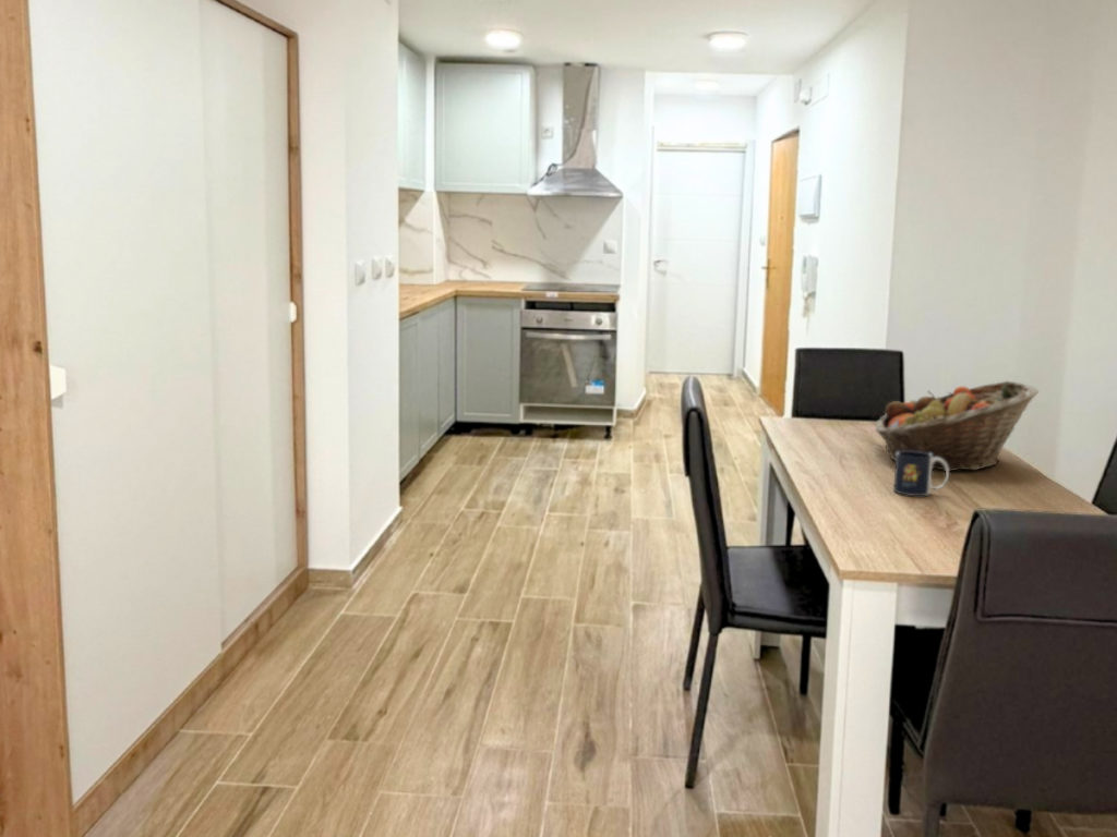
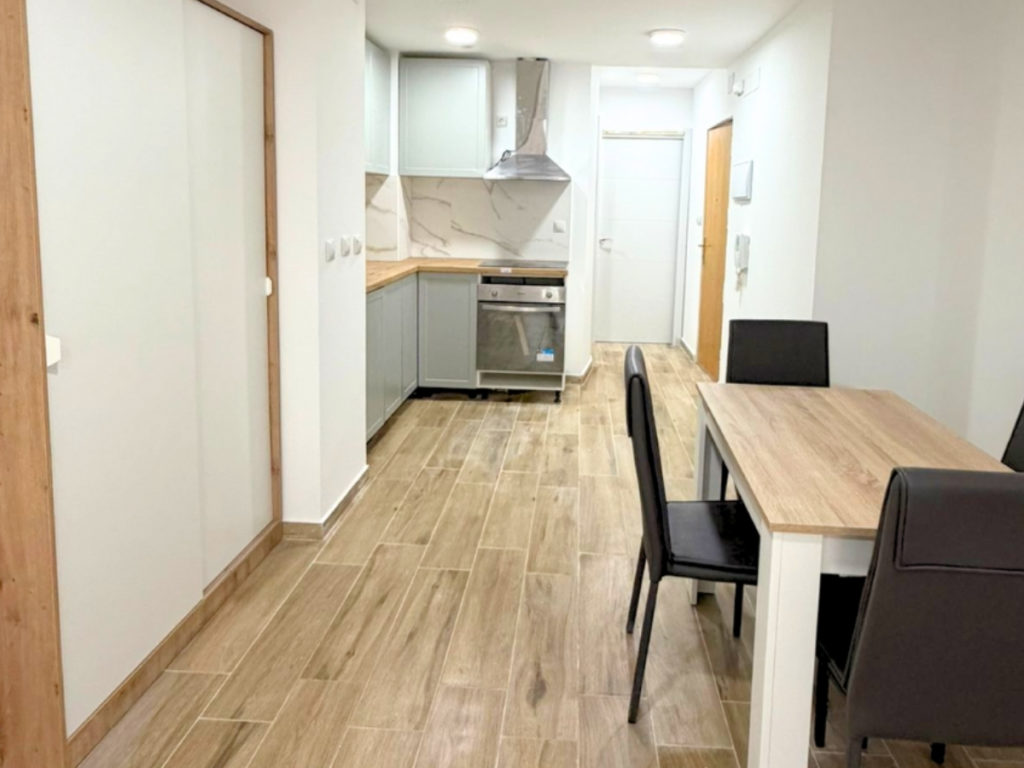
- fruit basket [875,380,1041,472]
- mug [892,450,950,497]
